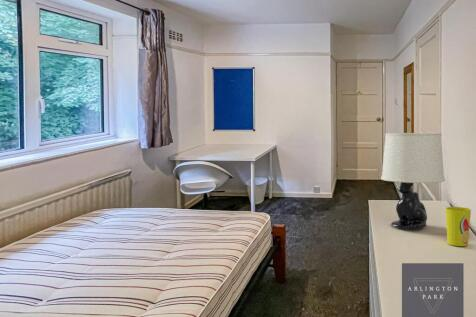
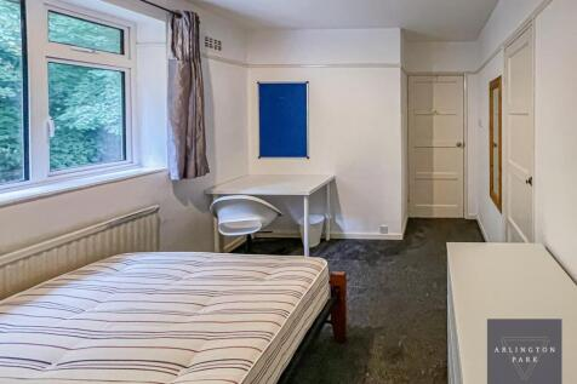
- table lamp [380,132,446,230]
- cup [445,206,472,247]
